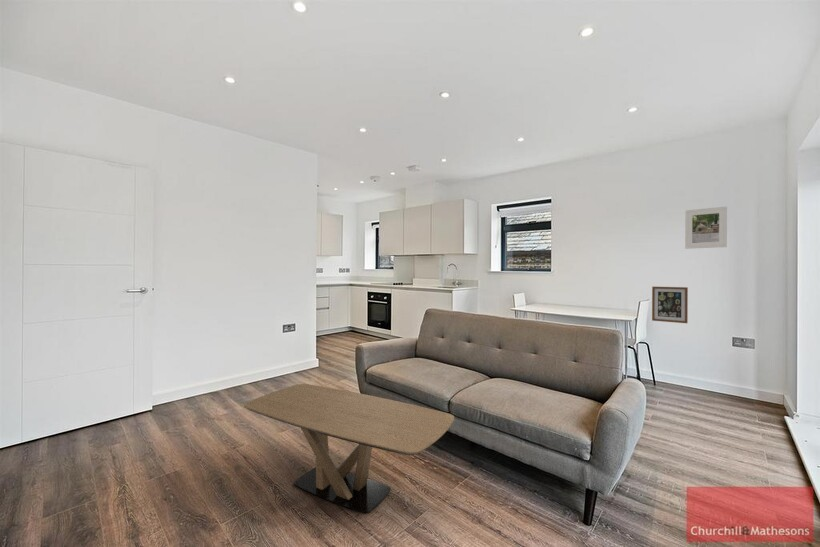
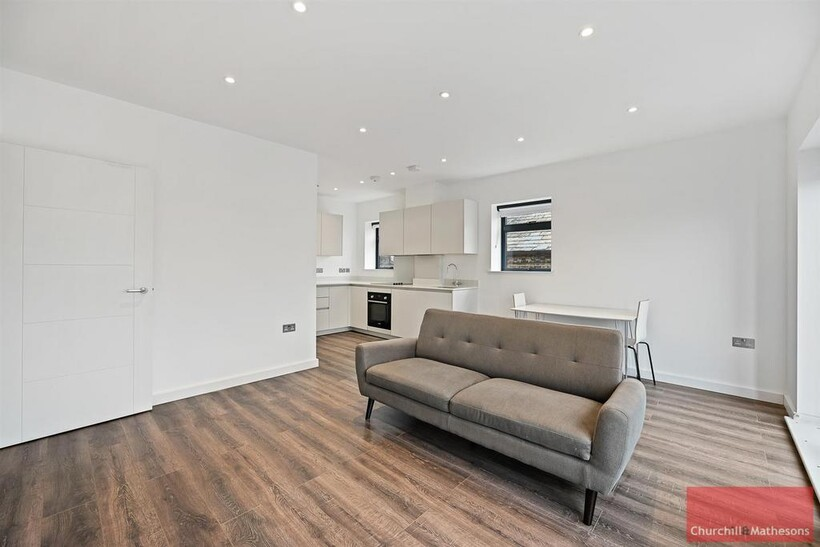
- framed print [684,206,728,250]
- coffee table [243,383,455,514]
- wall art [651,286,689,324]
